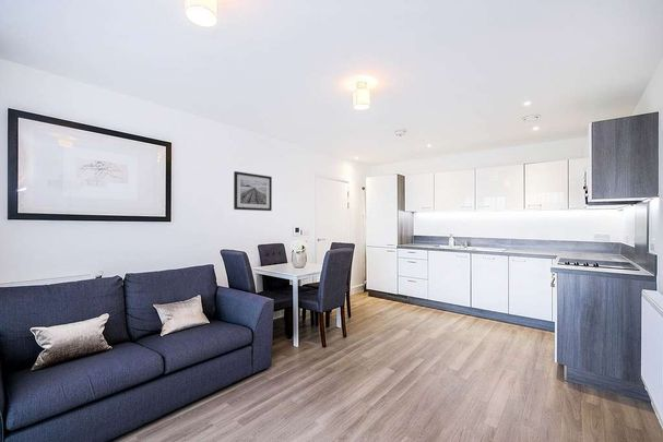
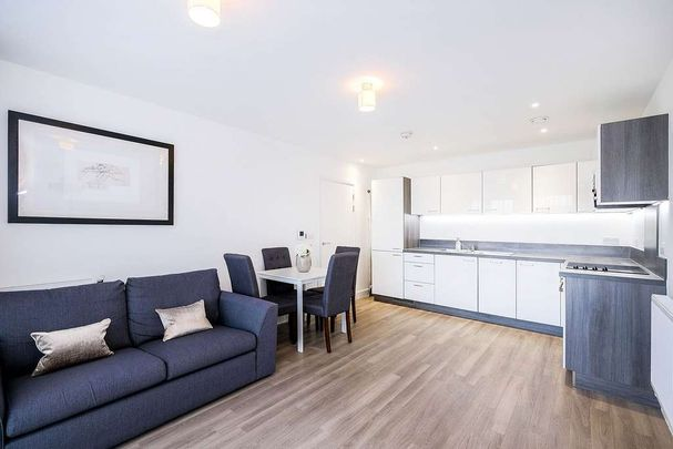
- wall art [233,170,273,212]
